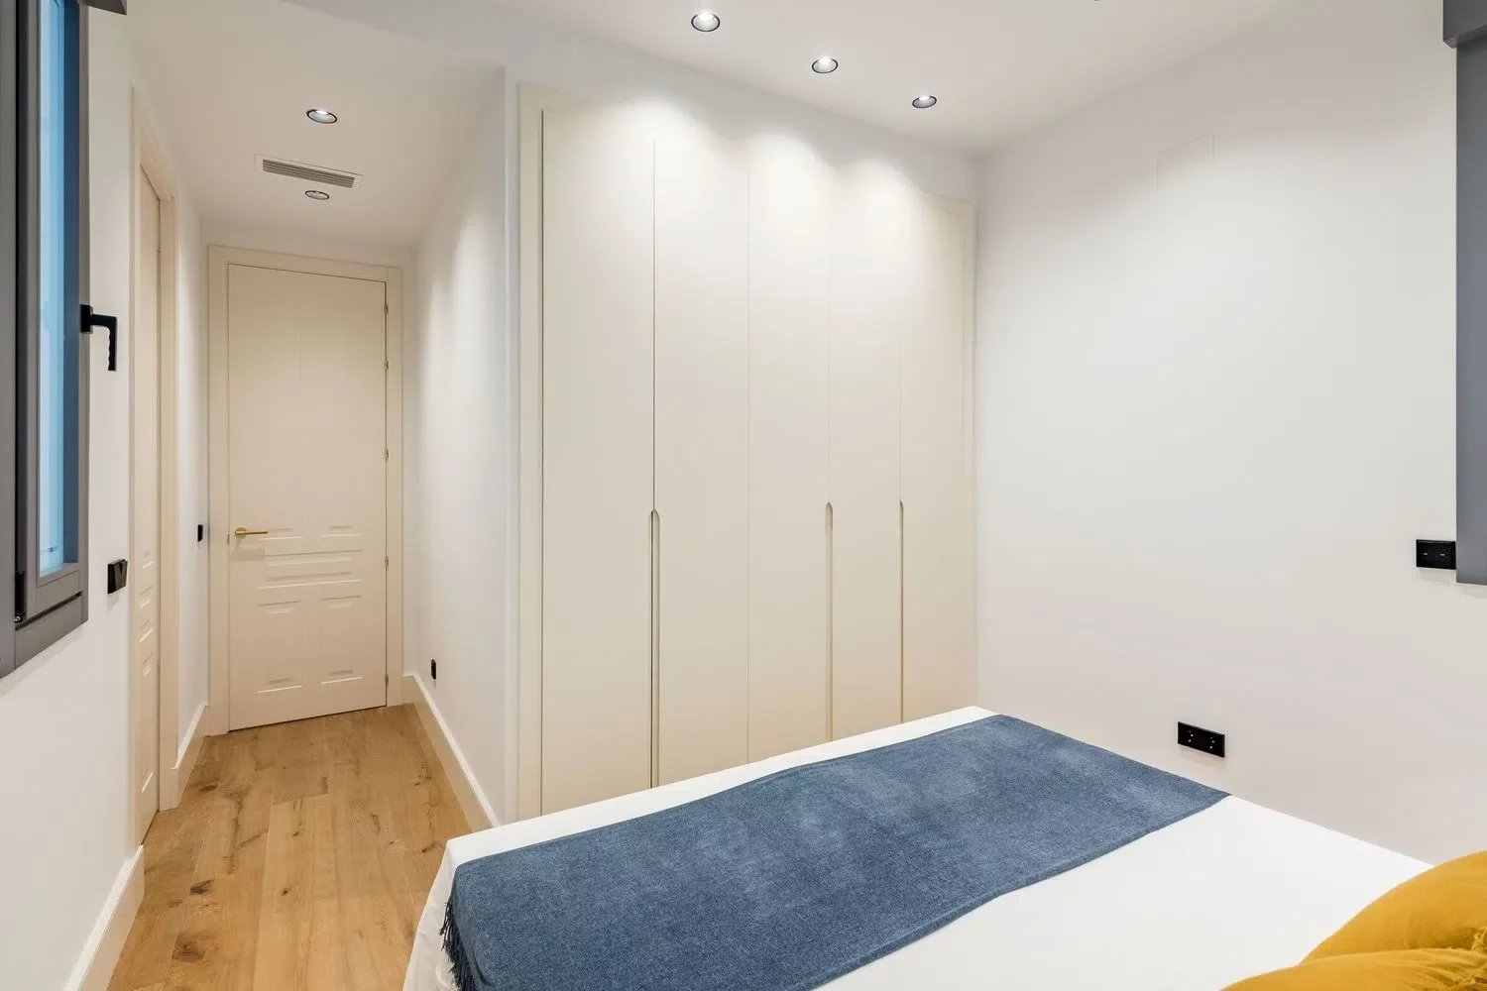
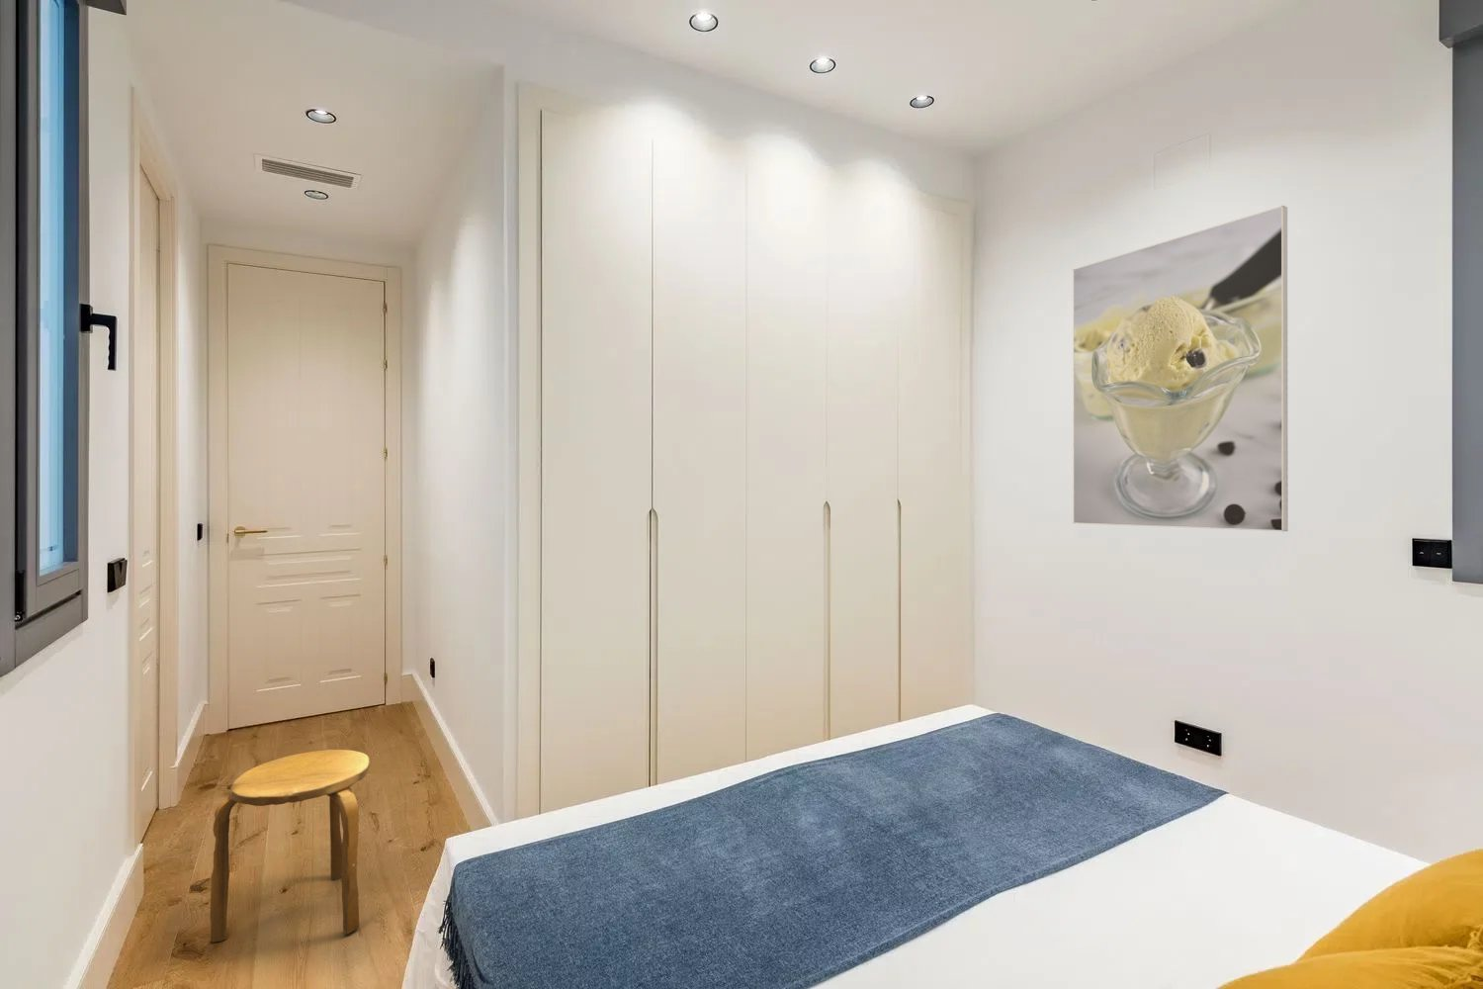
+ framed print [1071,204,1288,532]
+ stool [210,748,371,944]
